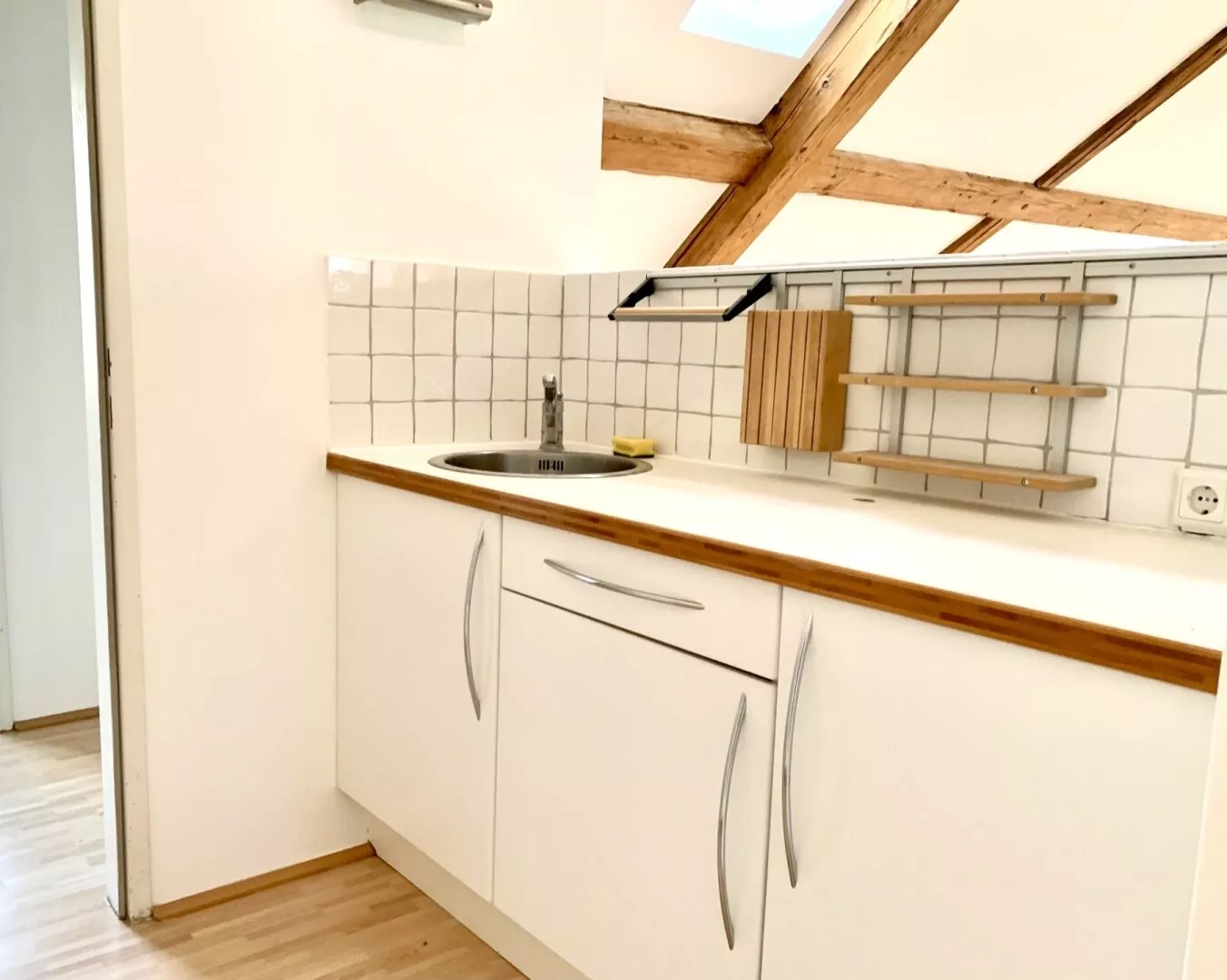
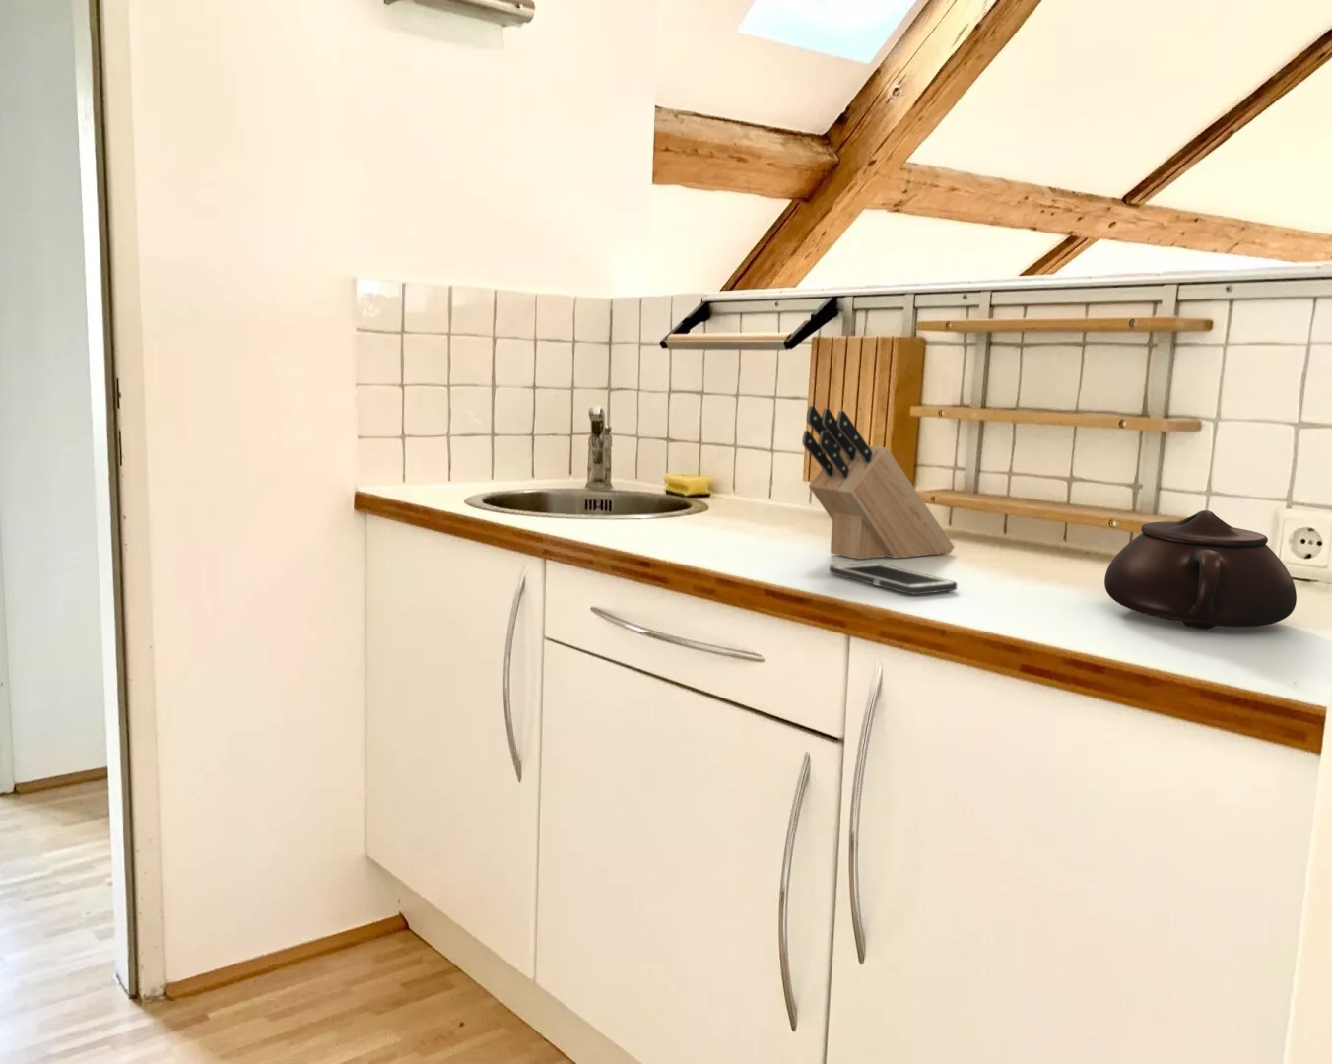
+ cell phone [828,561,959,595]
+ knife block [801,405,955,560]
+ teapot [1103,509,1297,631]
